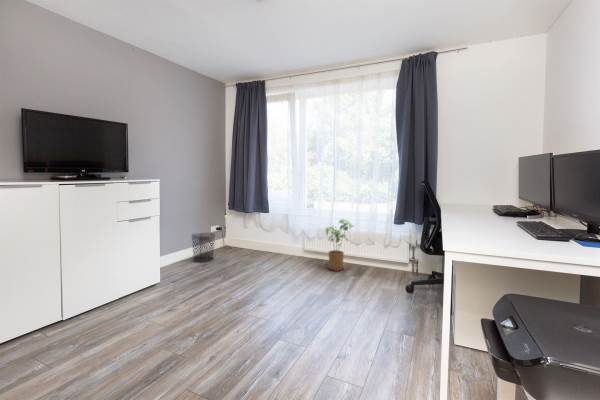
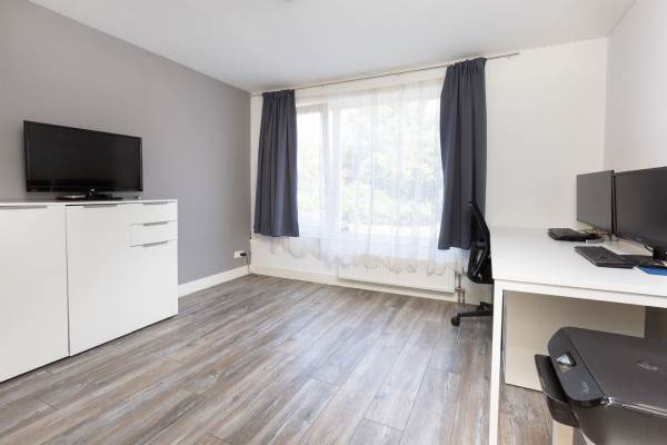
- waste bin [190,232,217,263]
- house plant [325,218,354,272]
